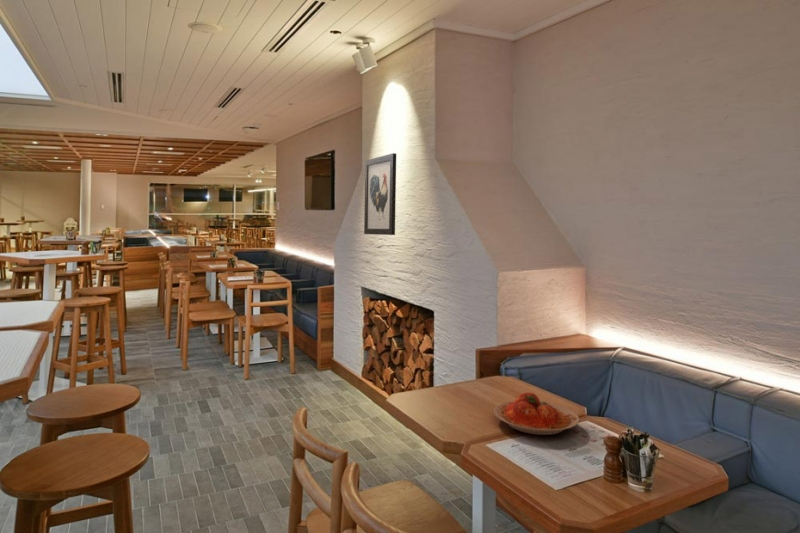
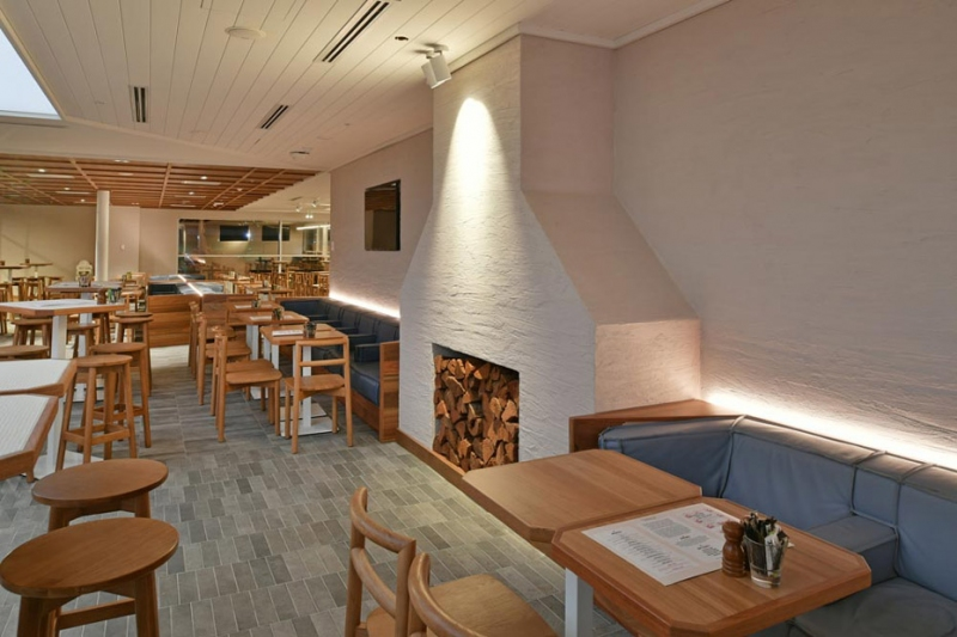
- wall art [363,152,397,236]
- plate [493,391,580,436]
